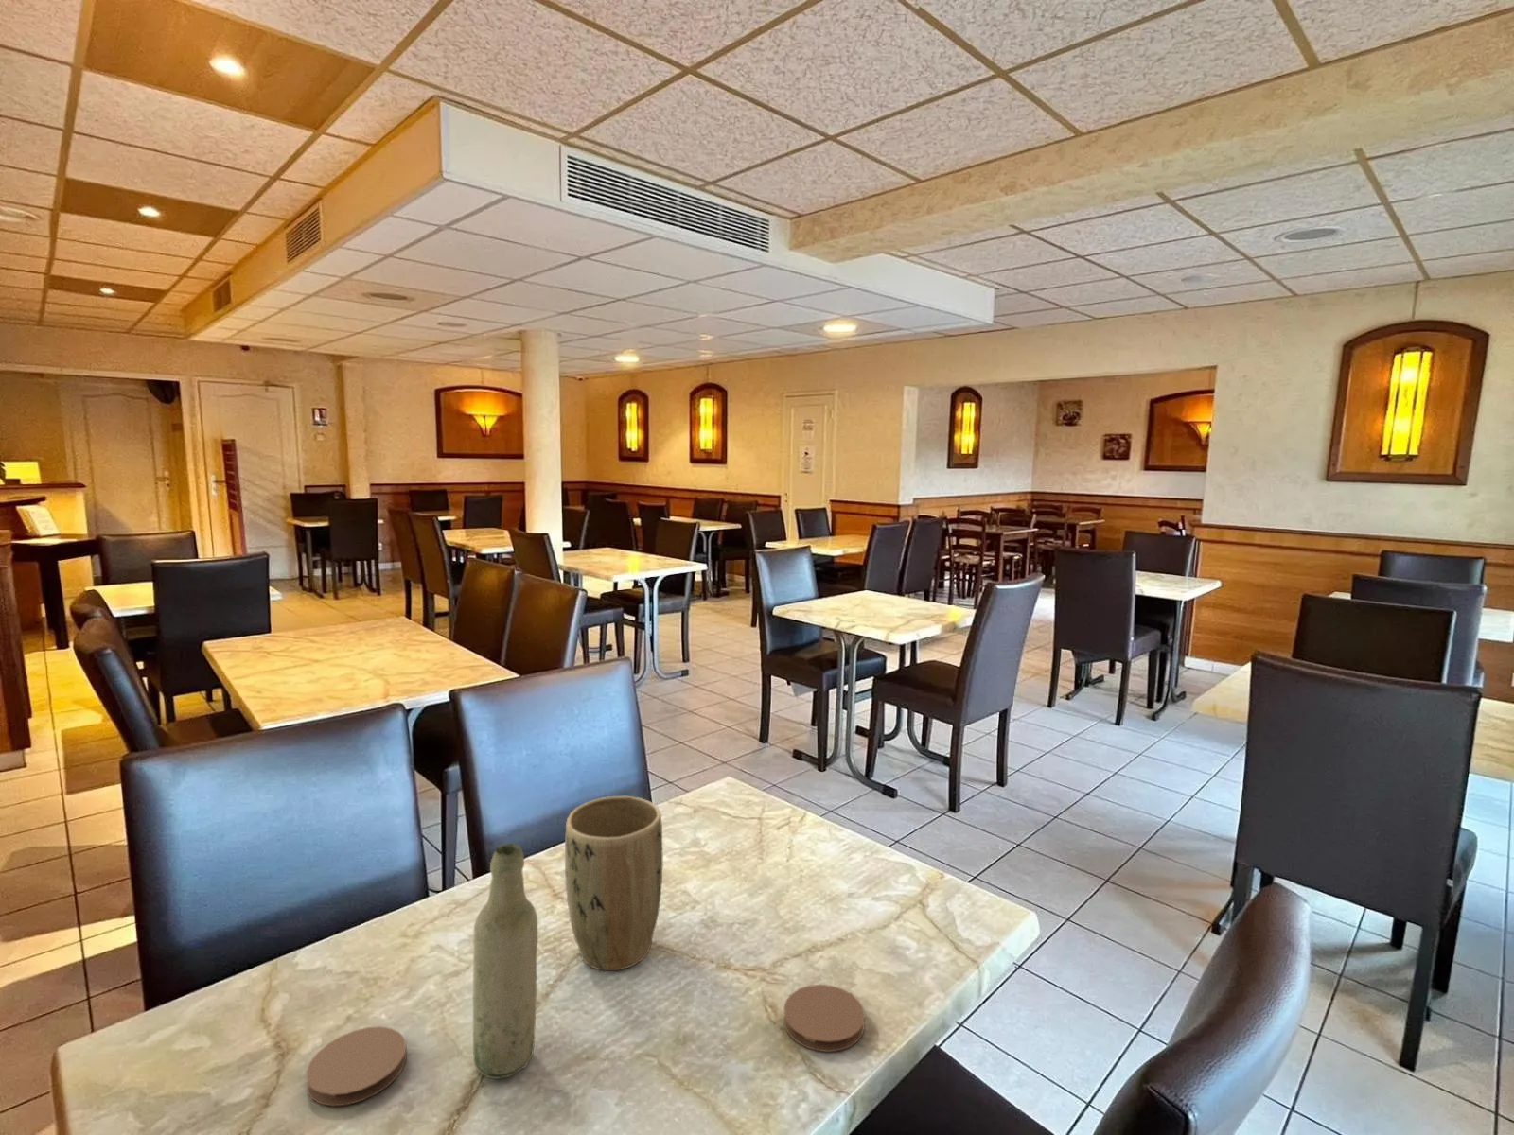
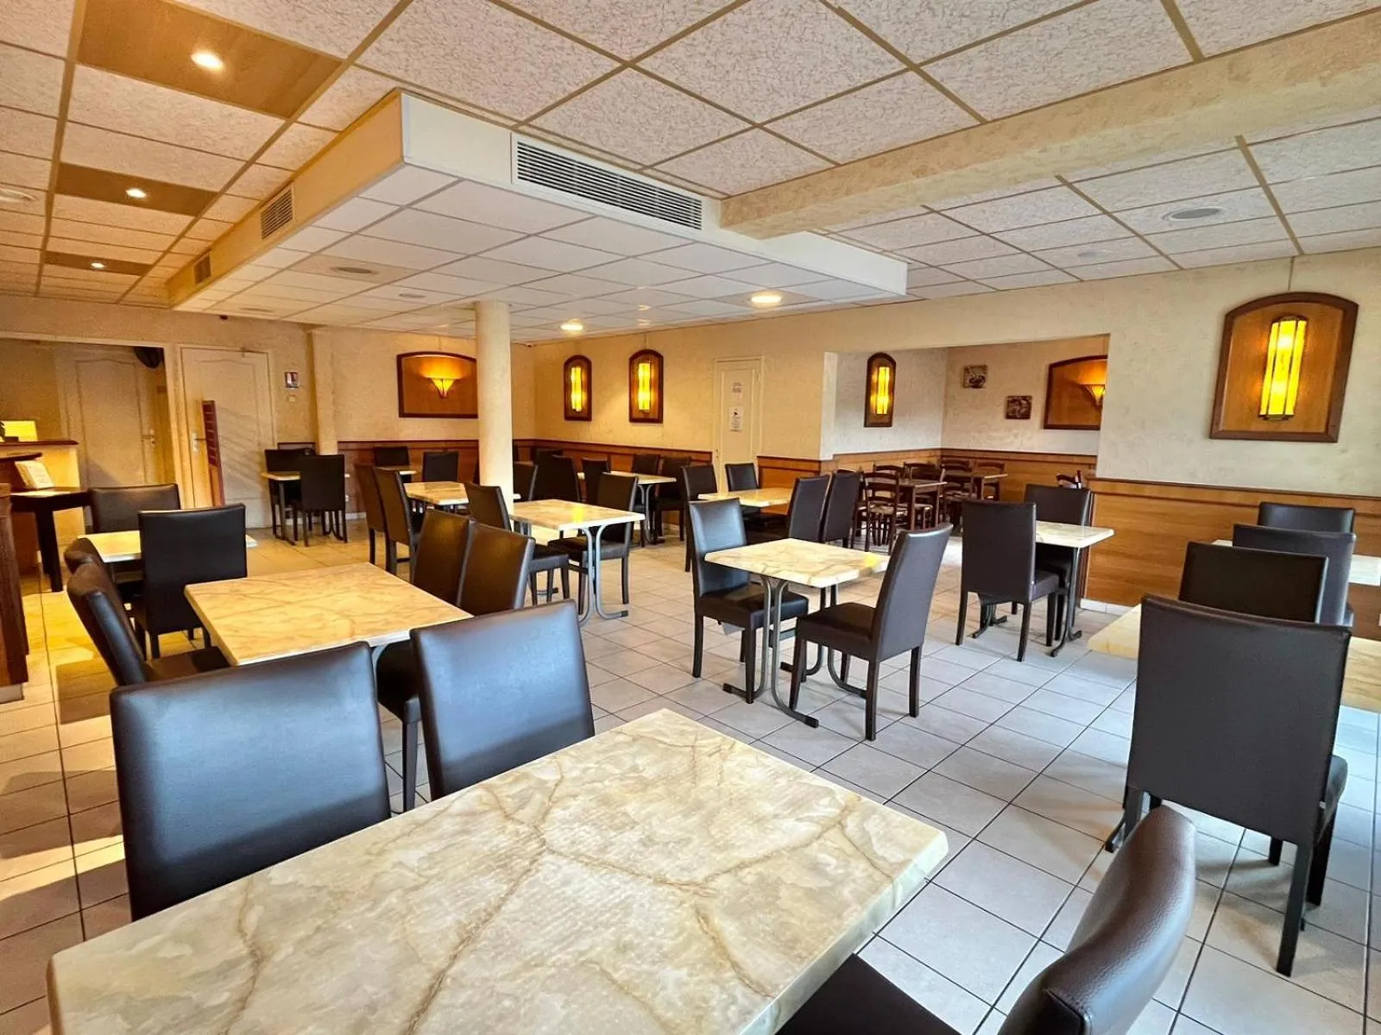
- plant pot [564,795,664,972]
- coaster [305,1025,408,1106]
- bottle [472,843,539,1080]
- coaster [782,984,865,1053]
